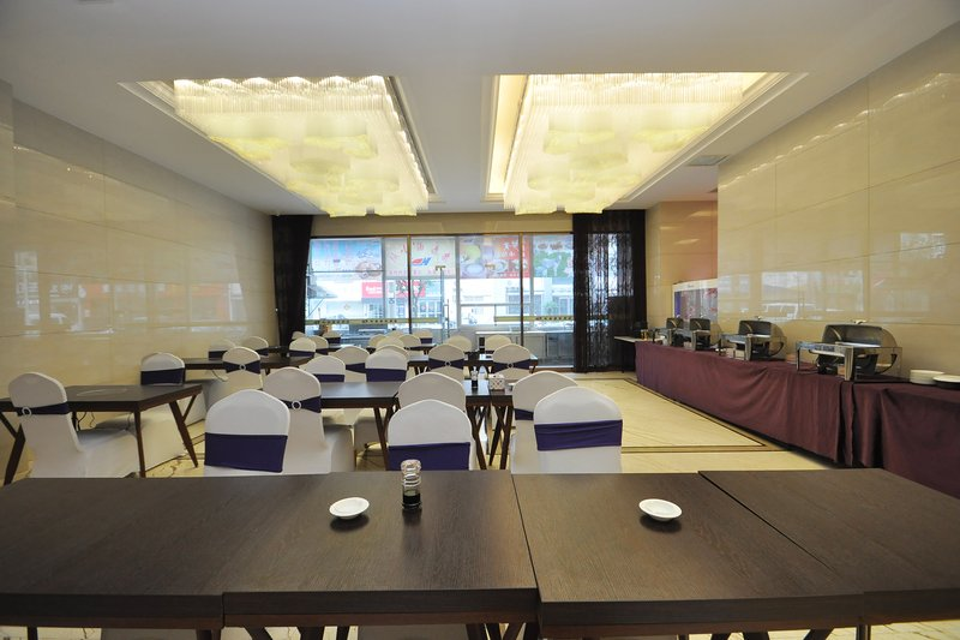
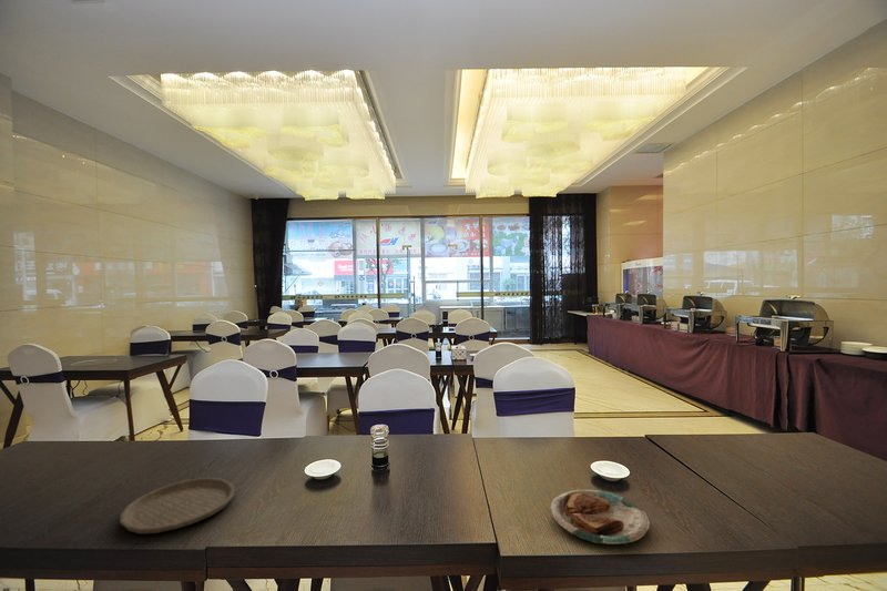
+ plate [549,489,651,547]
+ plate [119,477,236,534]
